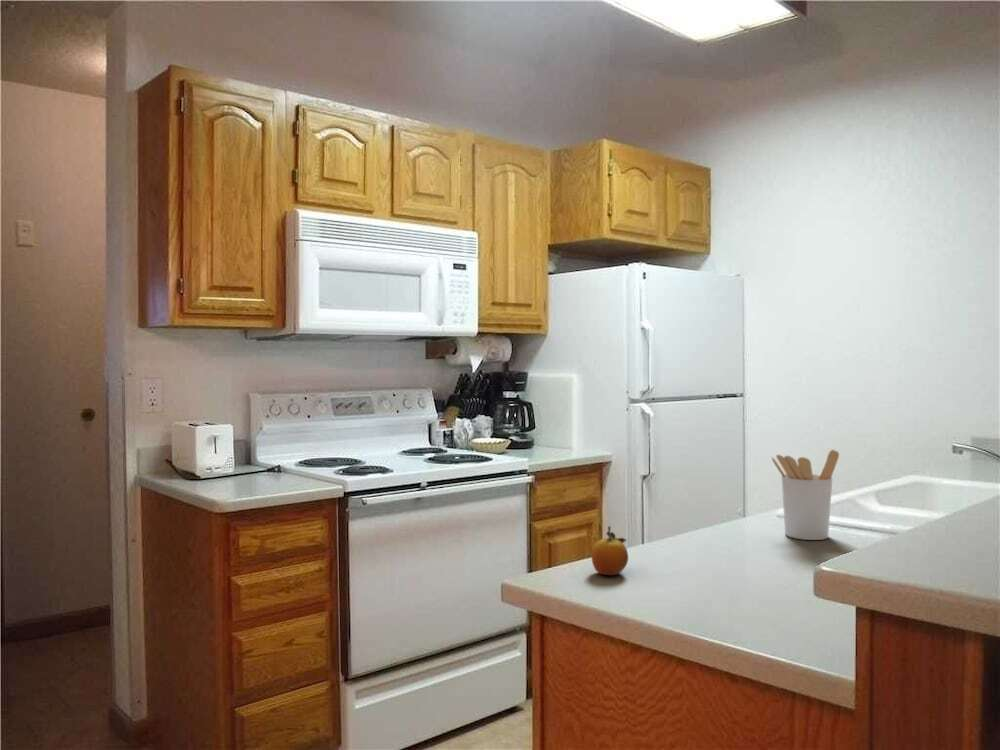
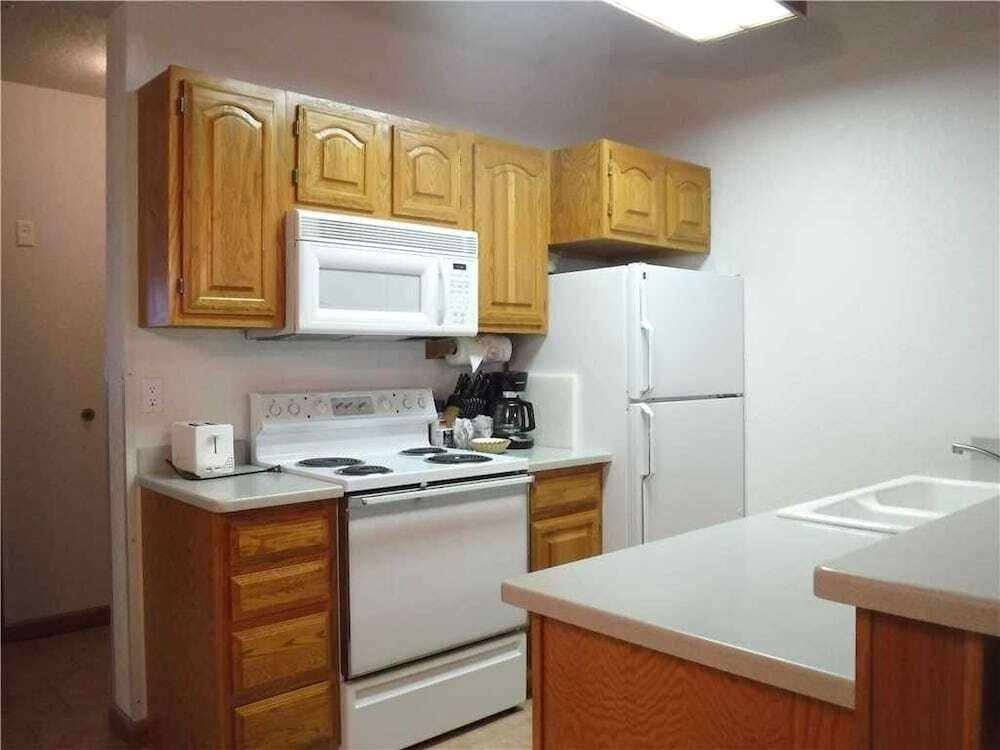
- utensil holder [771,449,840,541]
- fruit [590,525,629,576]
